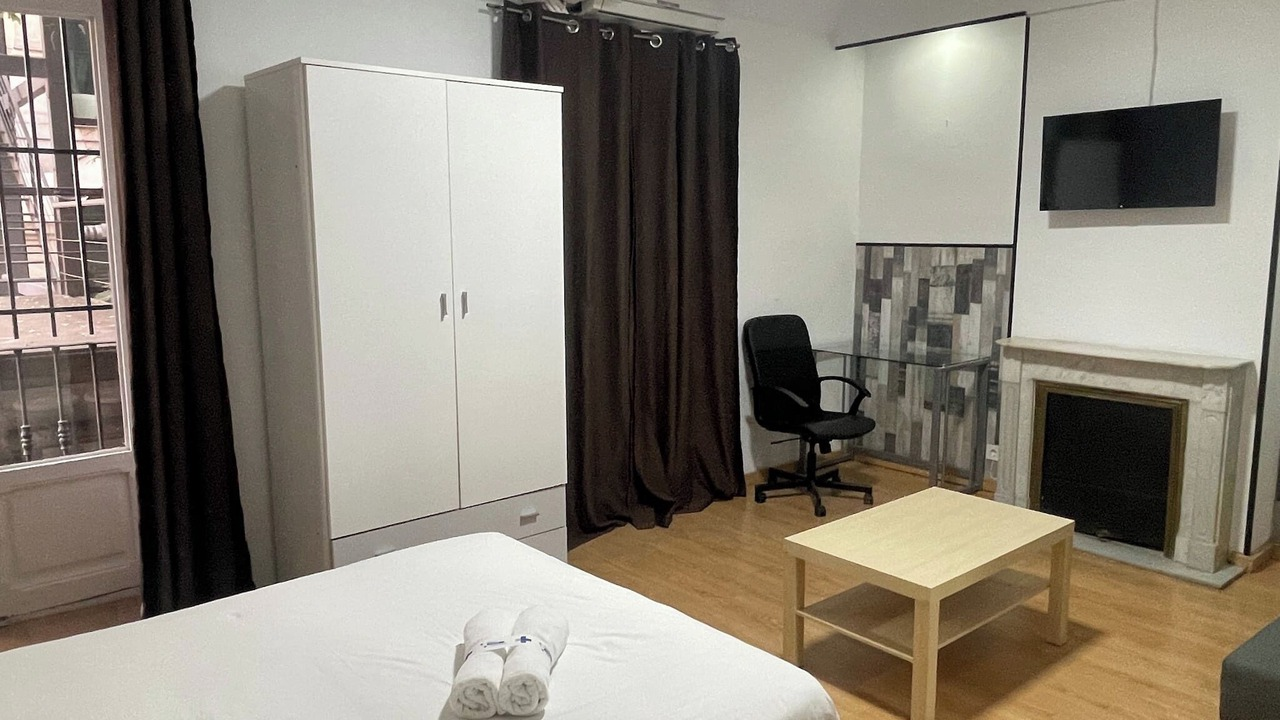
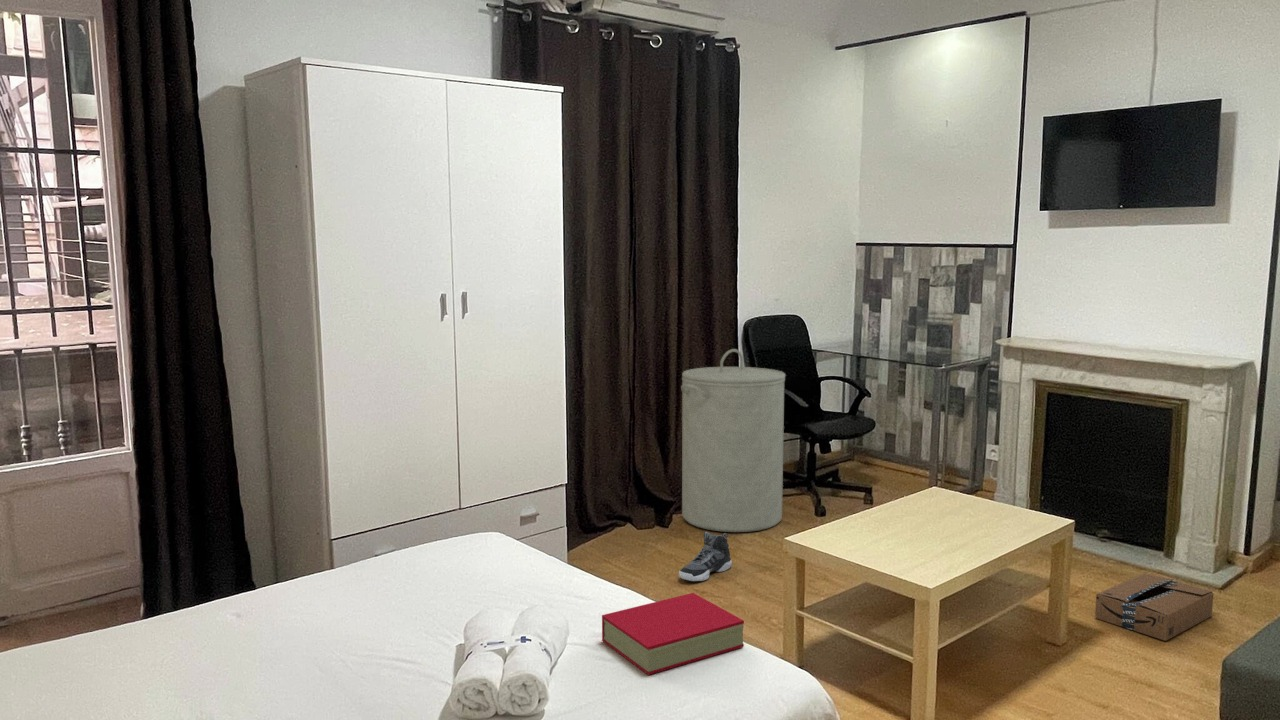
+ book [601,592,745,676]
+ sneaker [678,531,733,582]
+ laundry hamper [680,348,787,533]
+ cardboard box [1094,573,1214,642]
